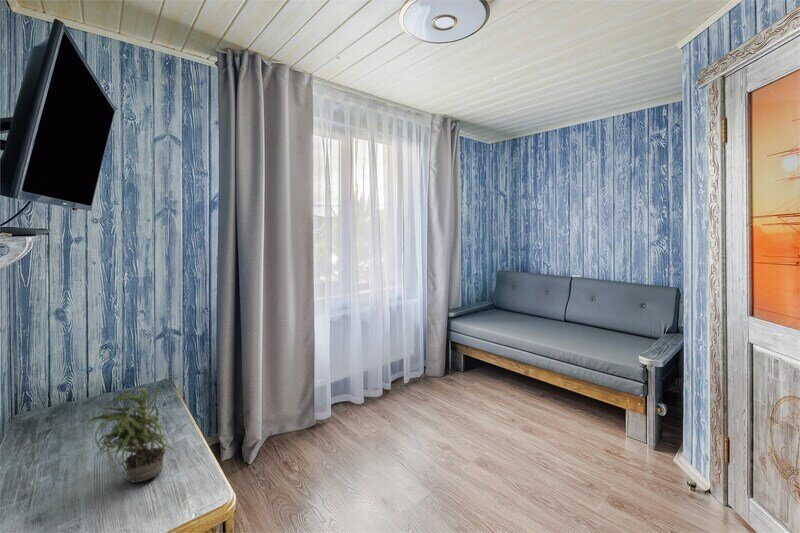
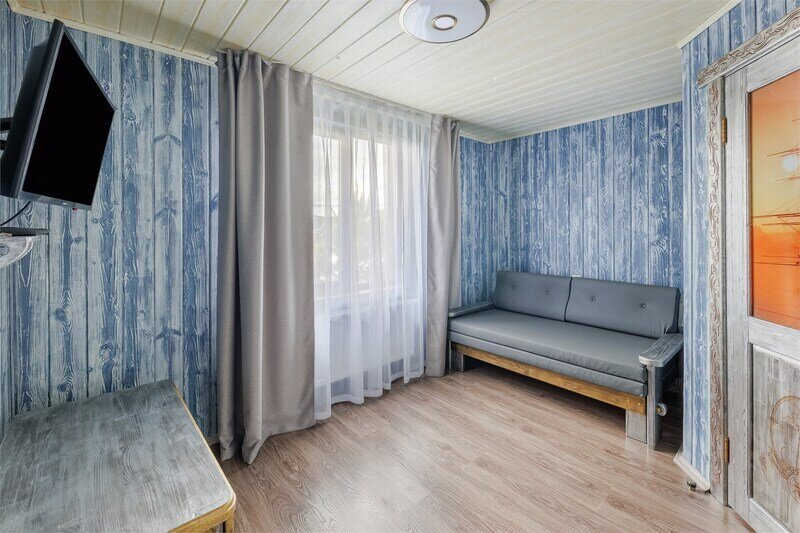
- potted plant [86,376,179,483]
